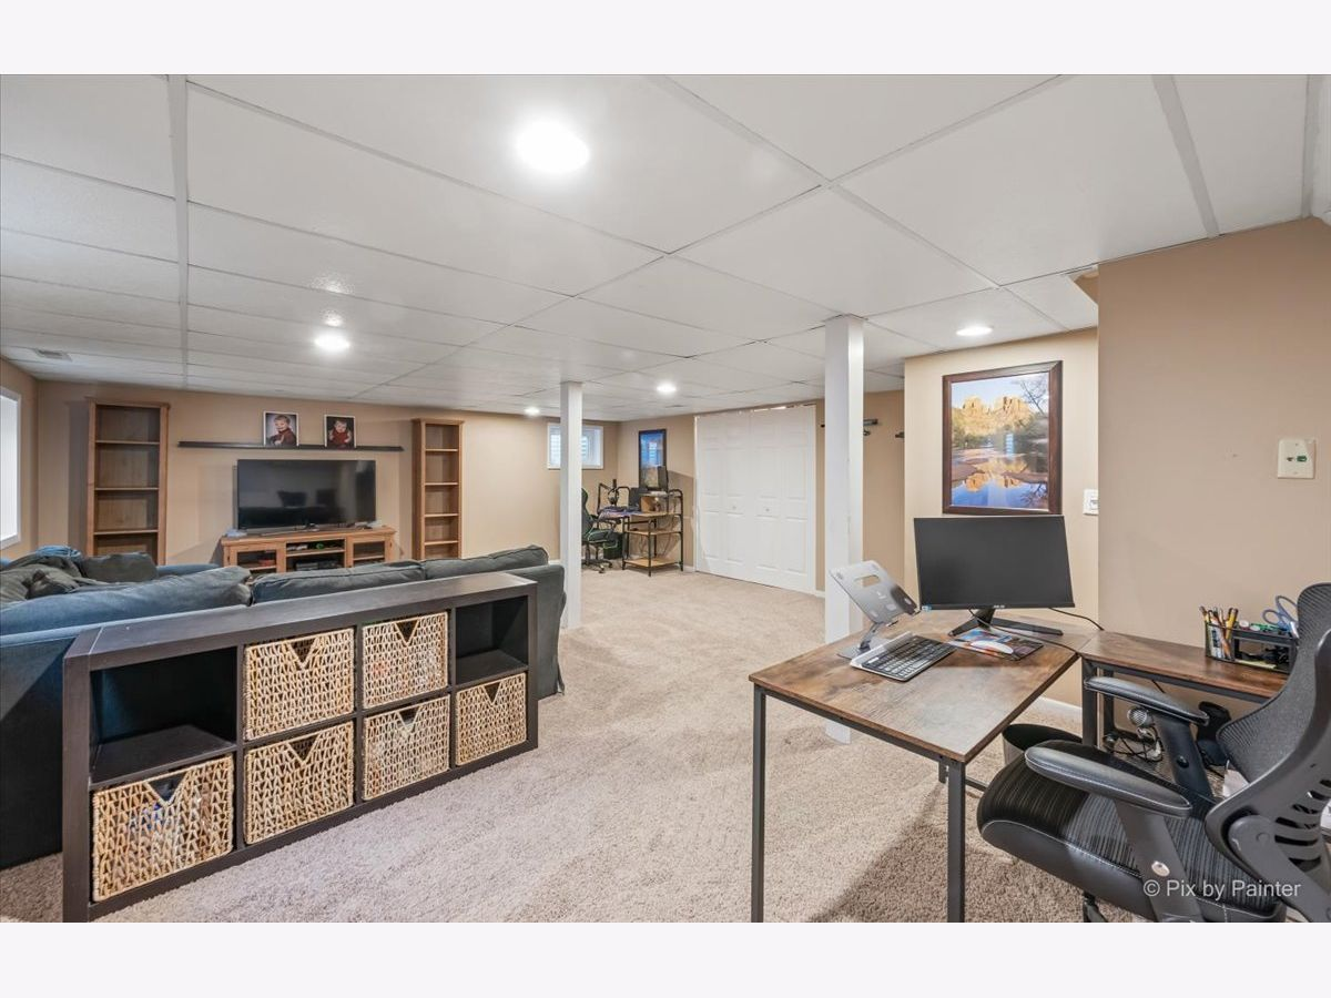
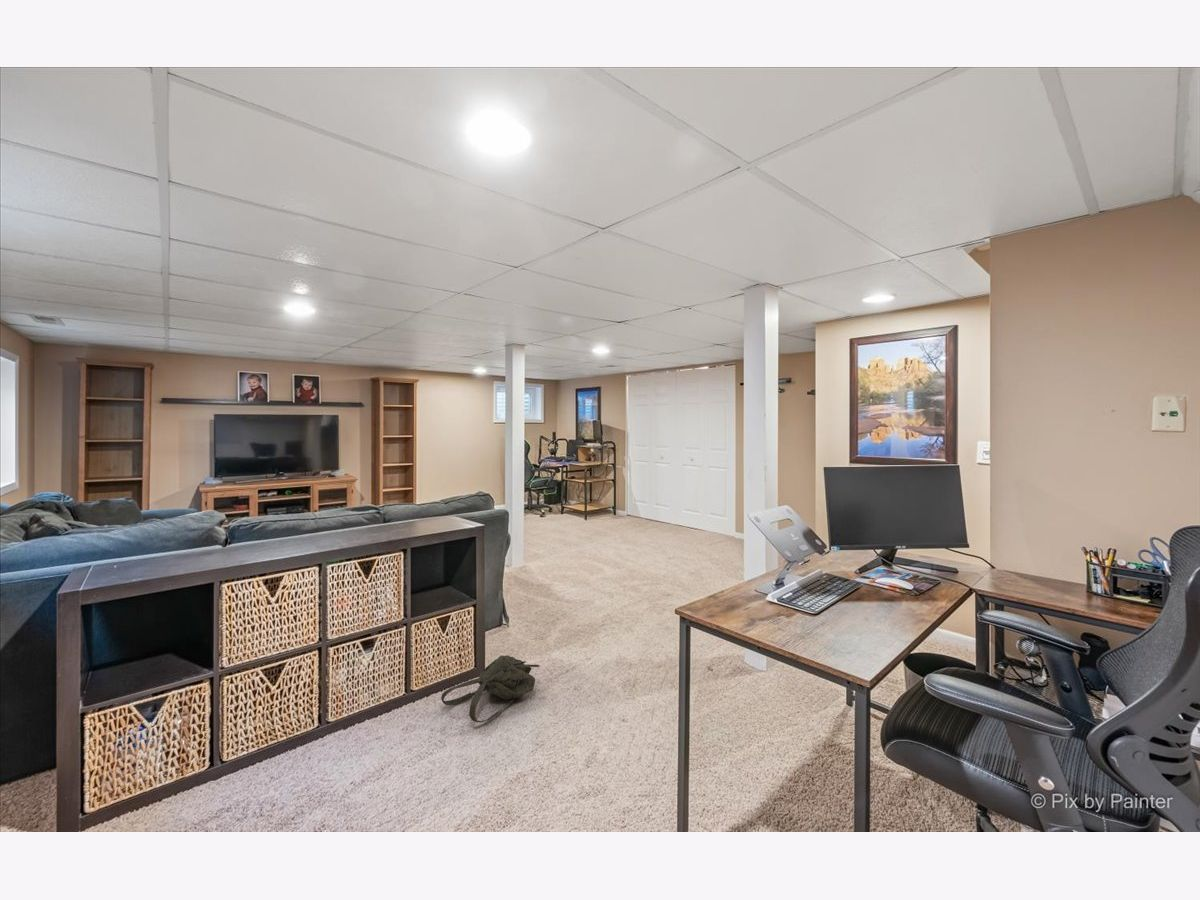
+ backpack [440,654,541,723]
